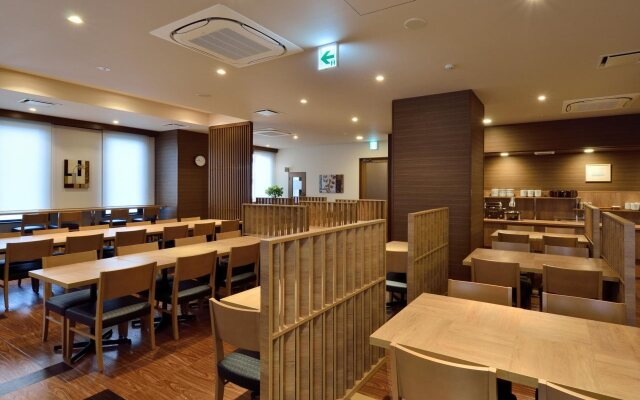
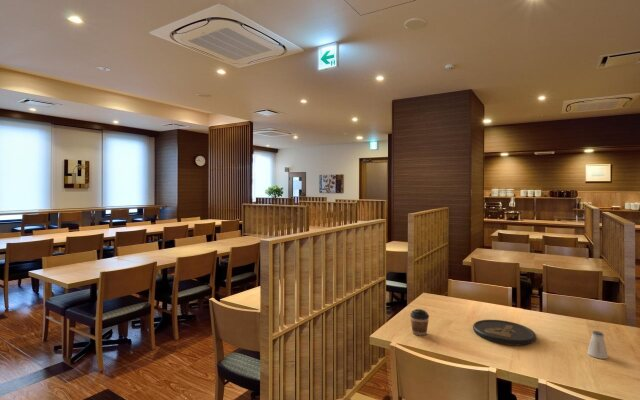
+ coffee cup [409,308,430,337]
+ saltshaker [586,330,609,360]
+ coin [472,319,537,346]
